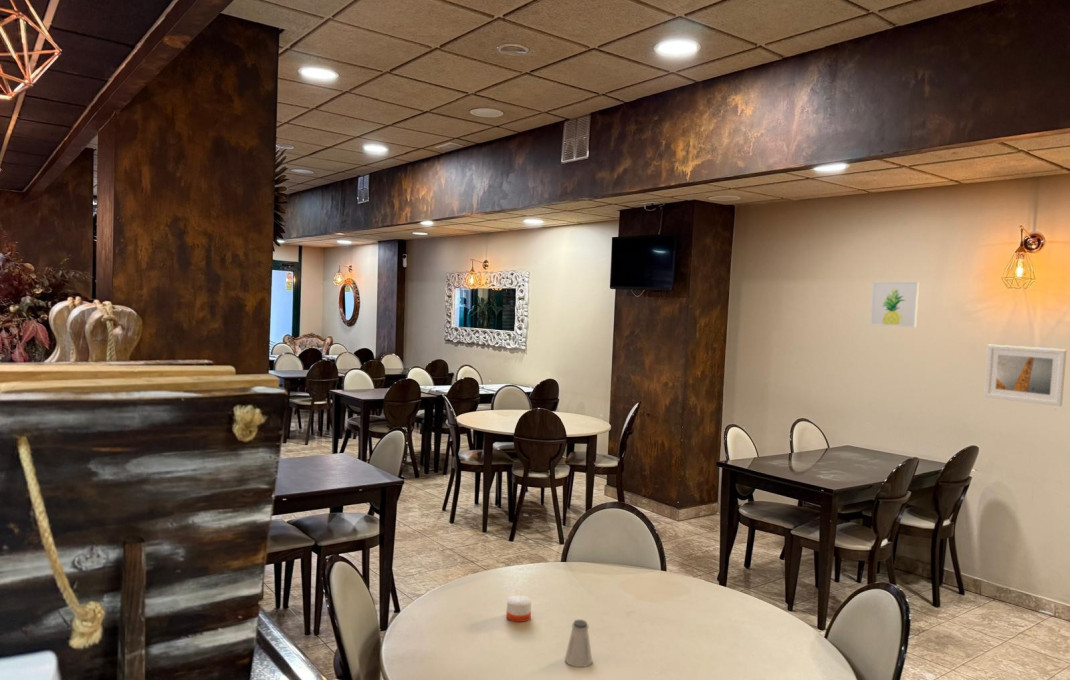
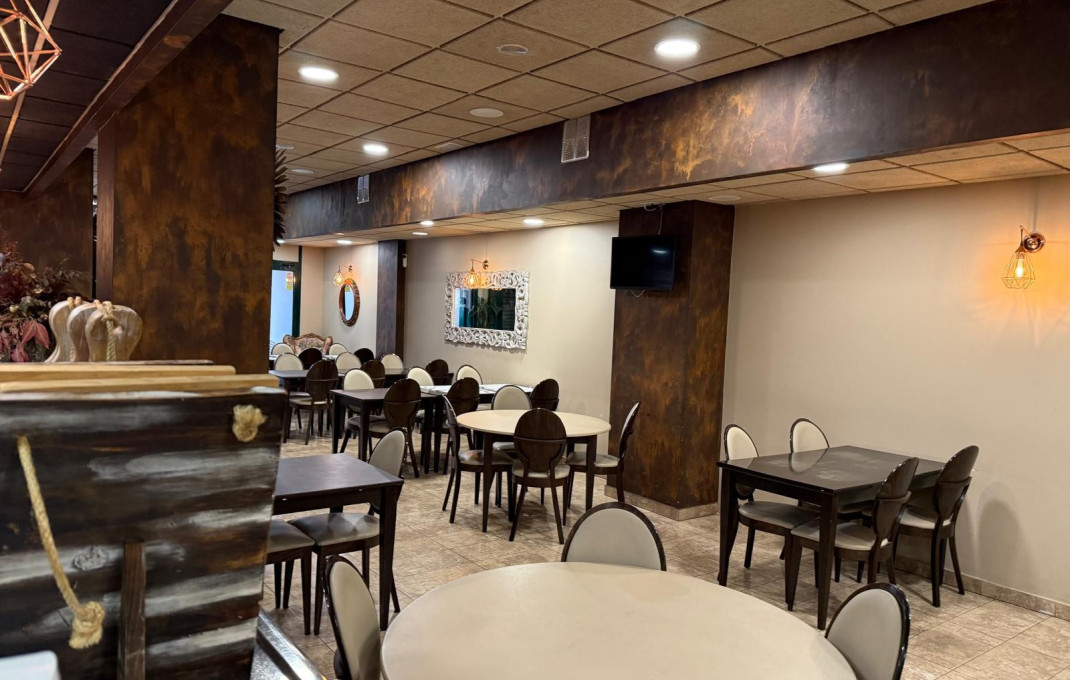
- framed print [983,344,1068,407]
- saltshaker [564,619,593,668]
- wall art [869,281,920,329]
- candle [505,593,532,623]
